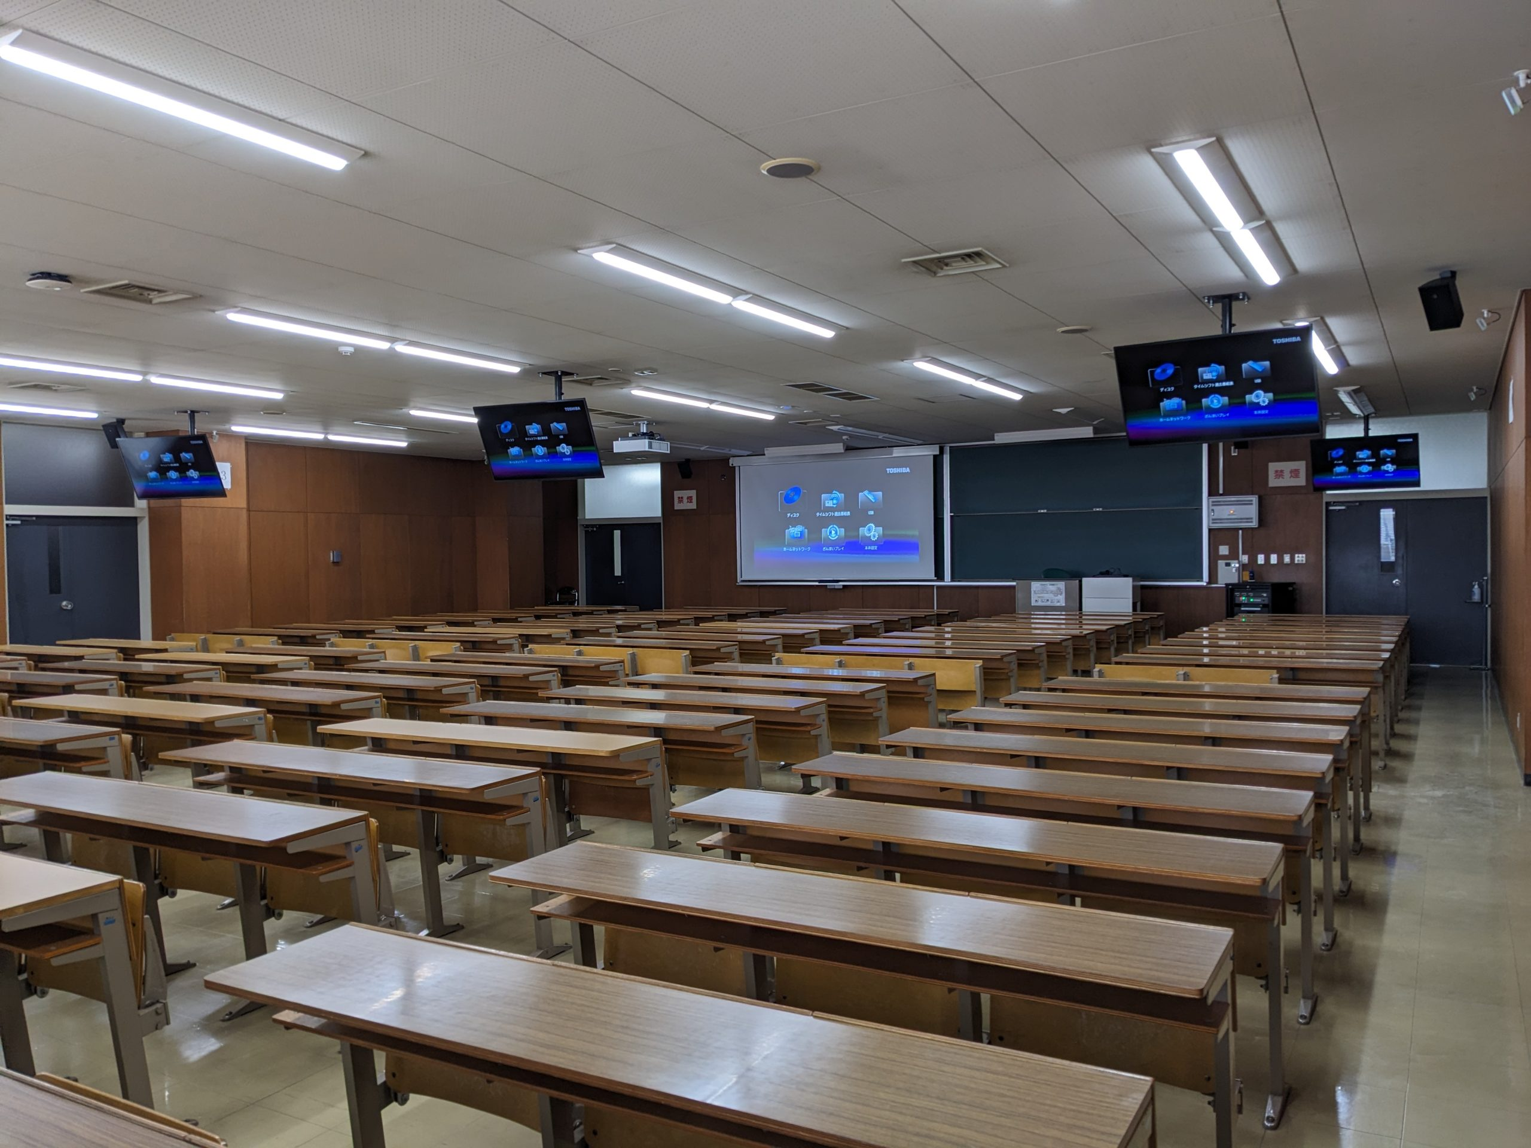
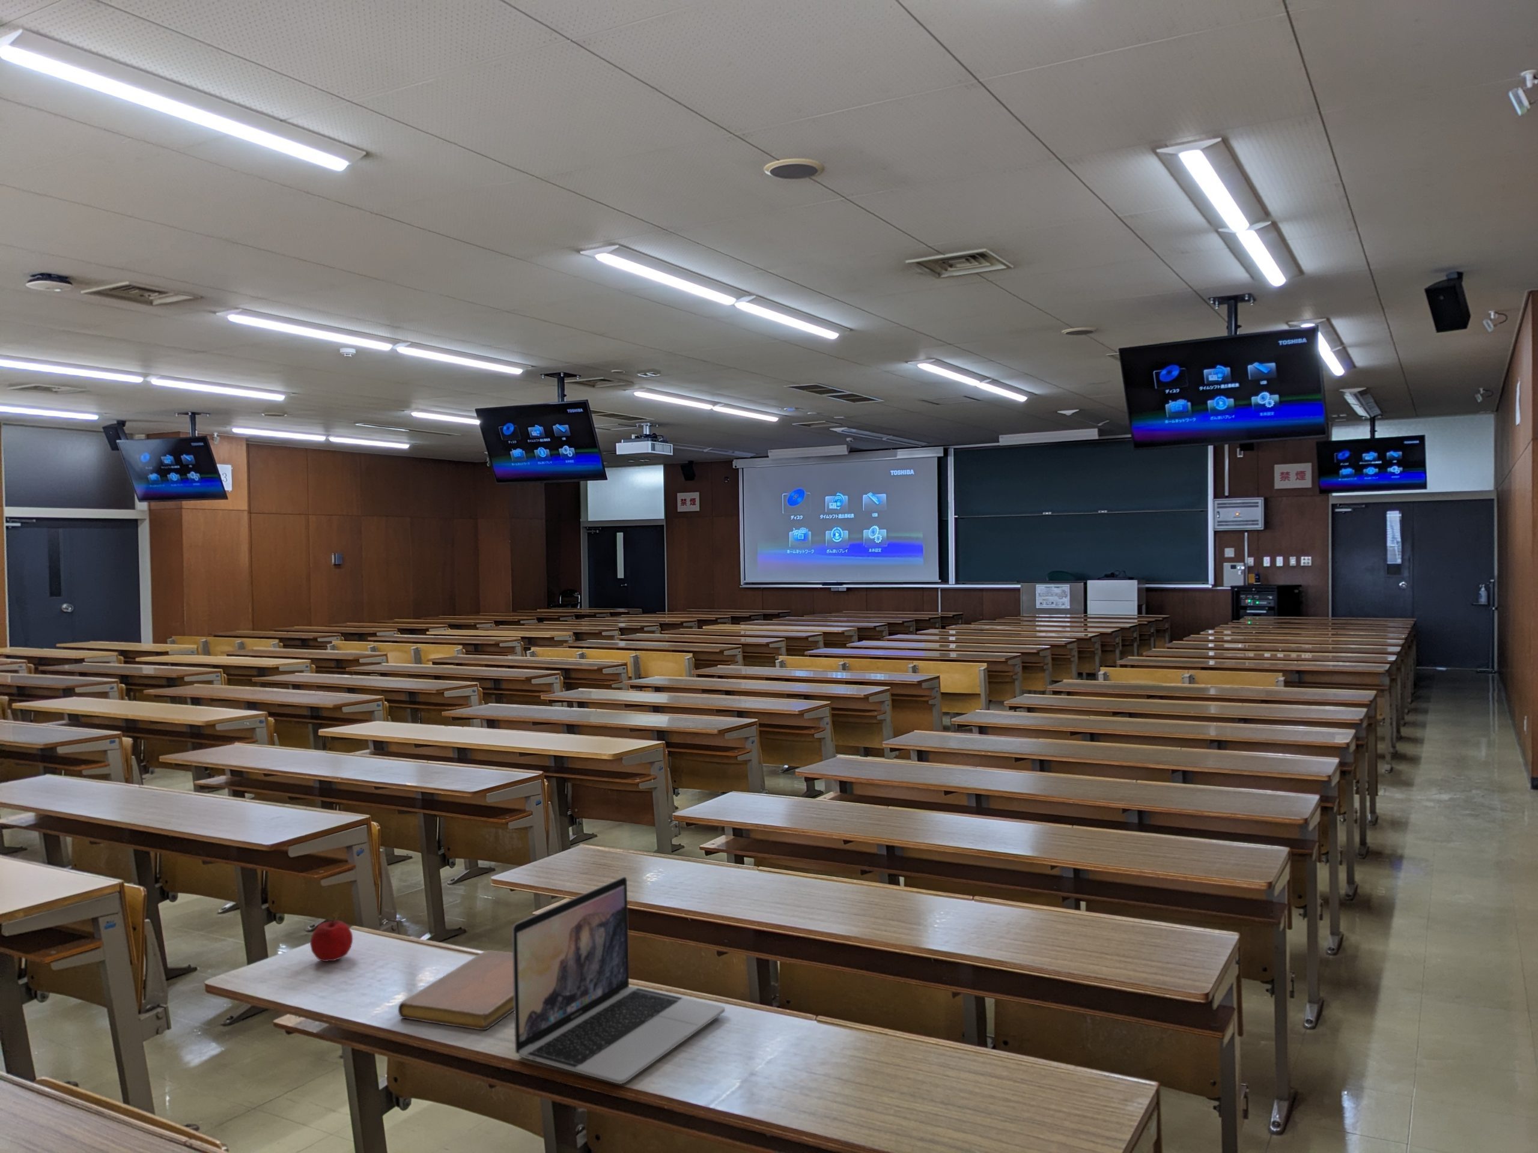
+ laptop [512,876,725,1084]
+ apple [309,917,354,962]
+ notebook [397,950,515,1031]
